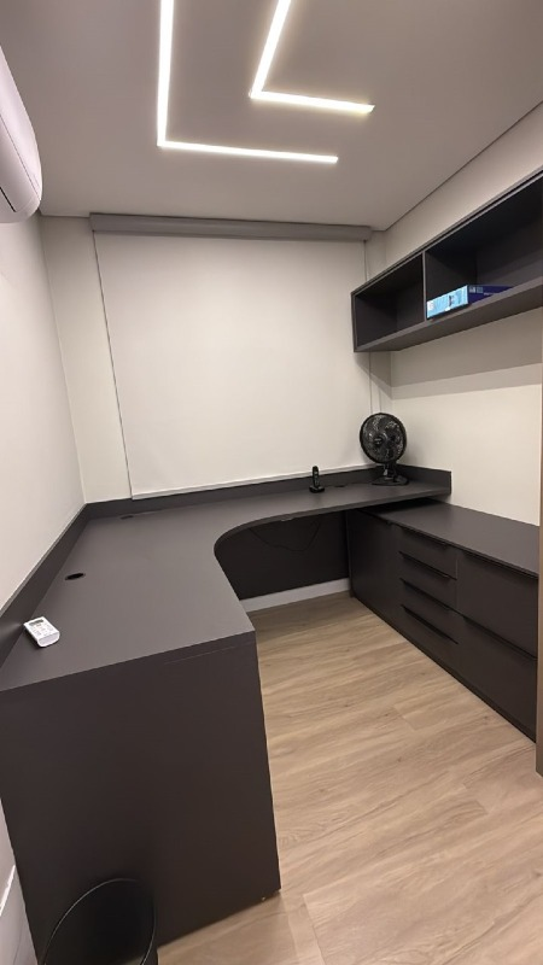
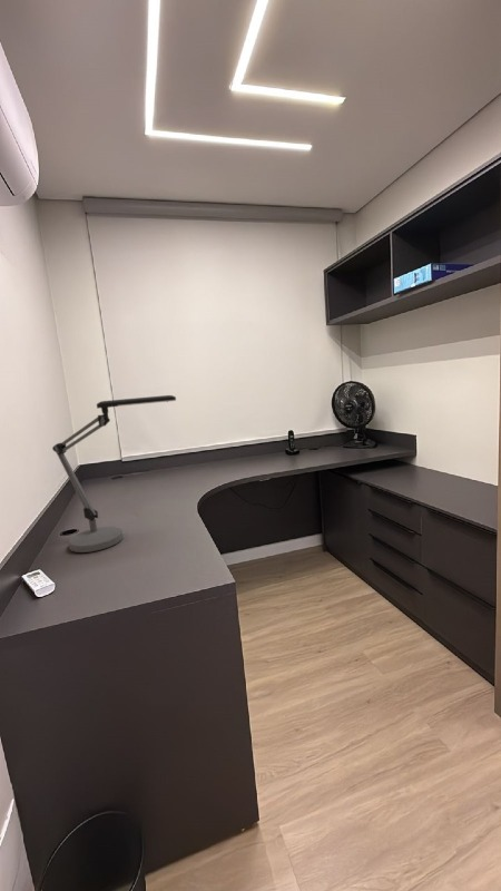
+ desk lamp [51,394,177,554]
